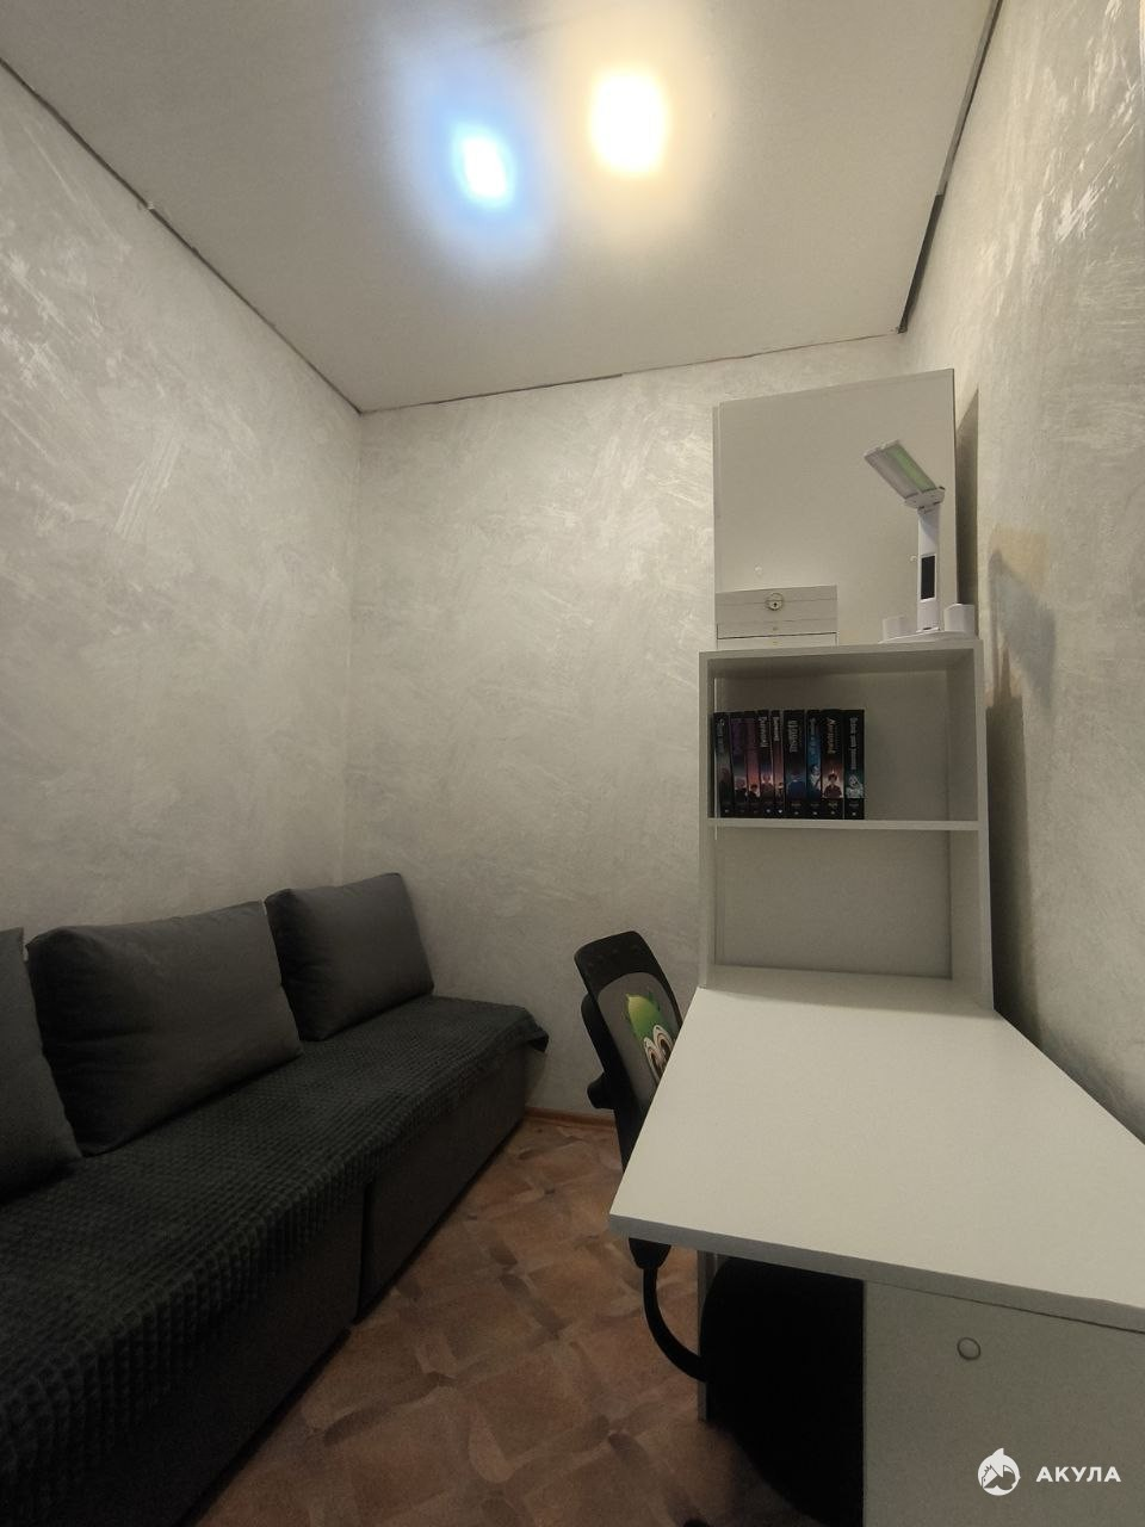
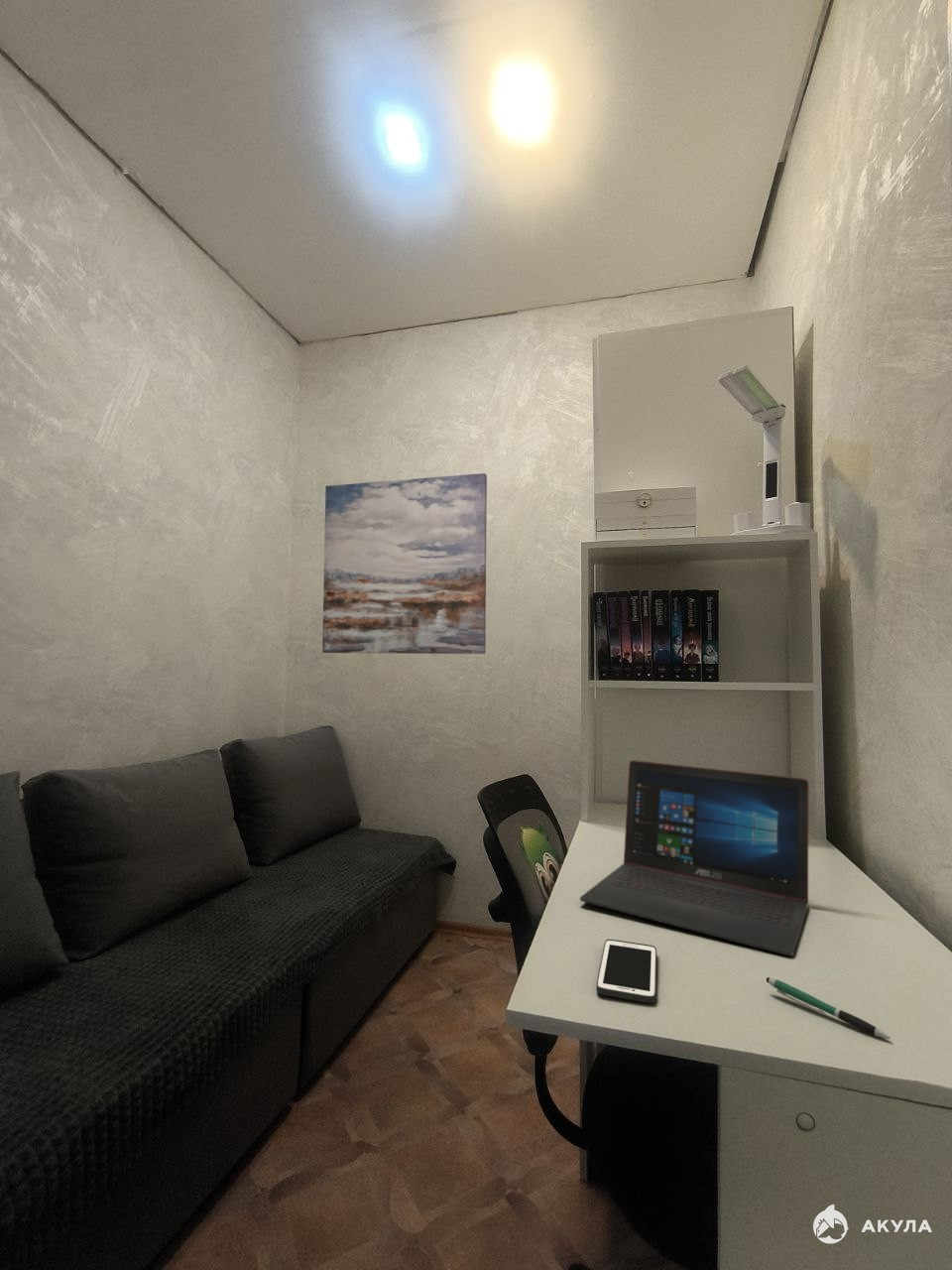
+ pen [766,976,891,1041]
+ laptop [579,759,809,956]
+ wall art [321,472,488,655]
+ cell phone [596,939,657,1004]
